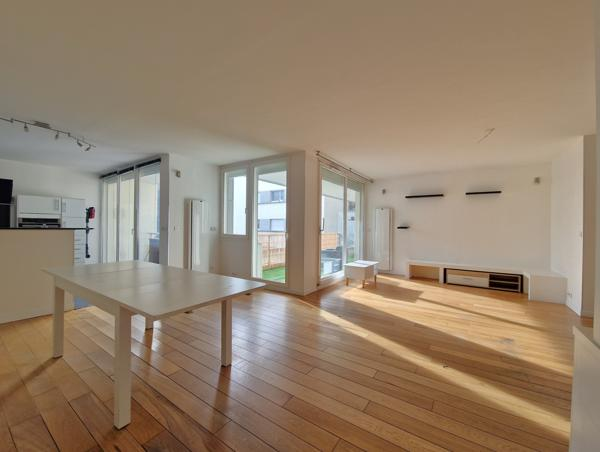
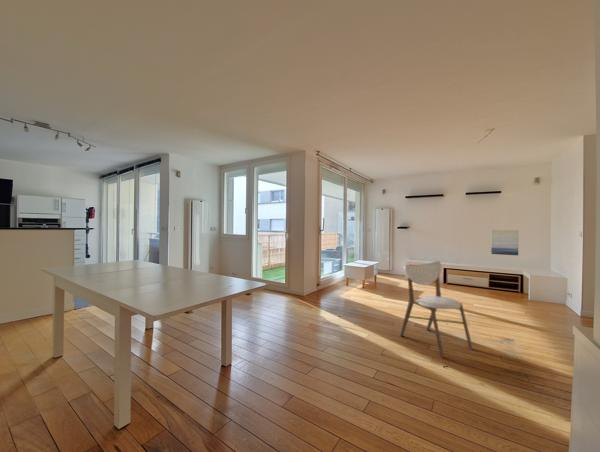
+ wall art [490,229,520,256]
+ dining chair [399,260,473,358]
